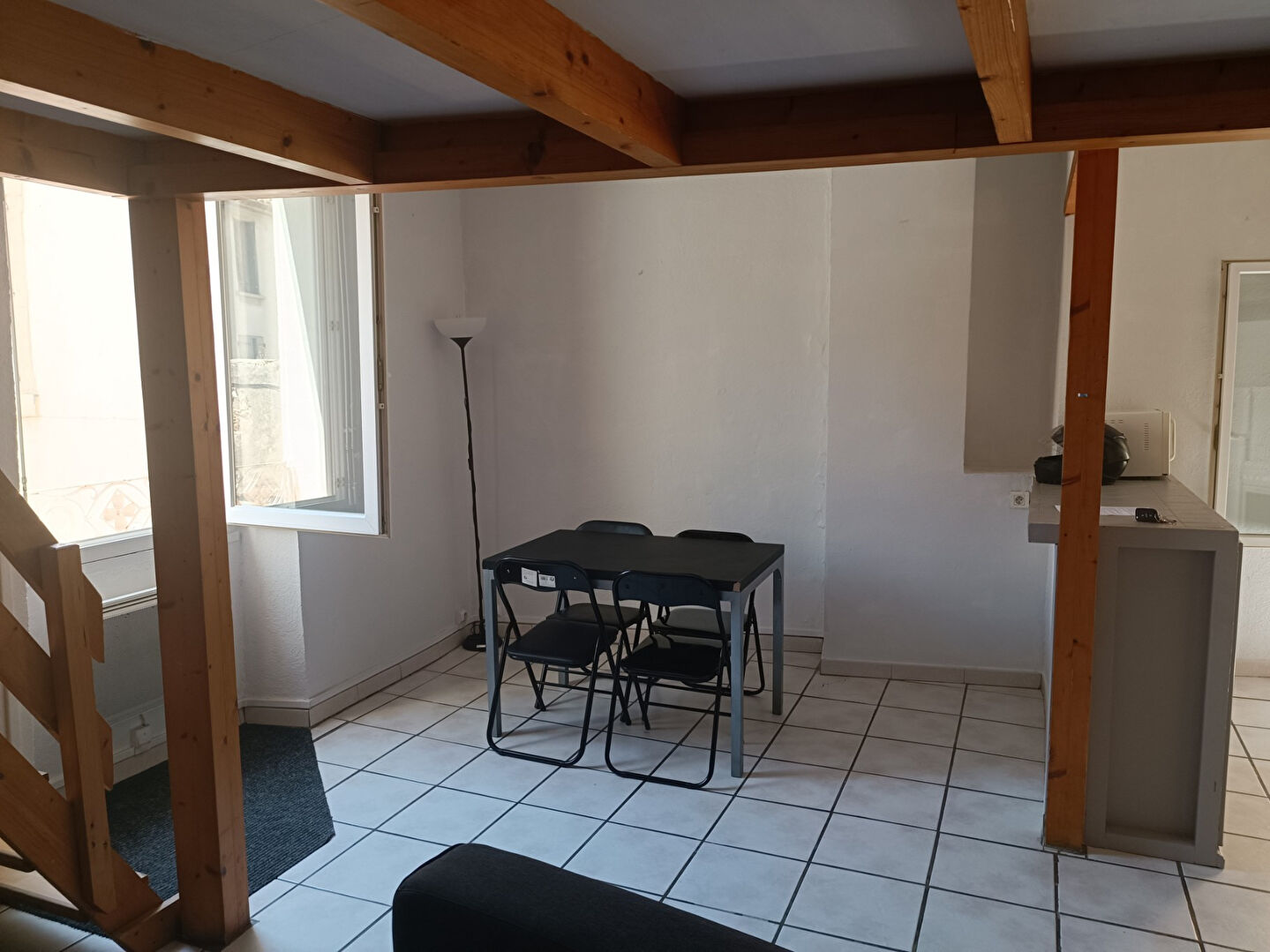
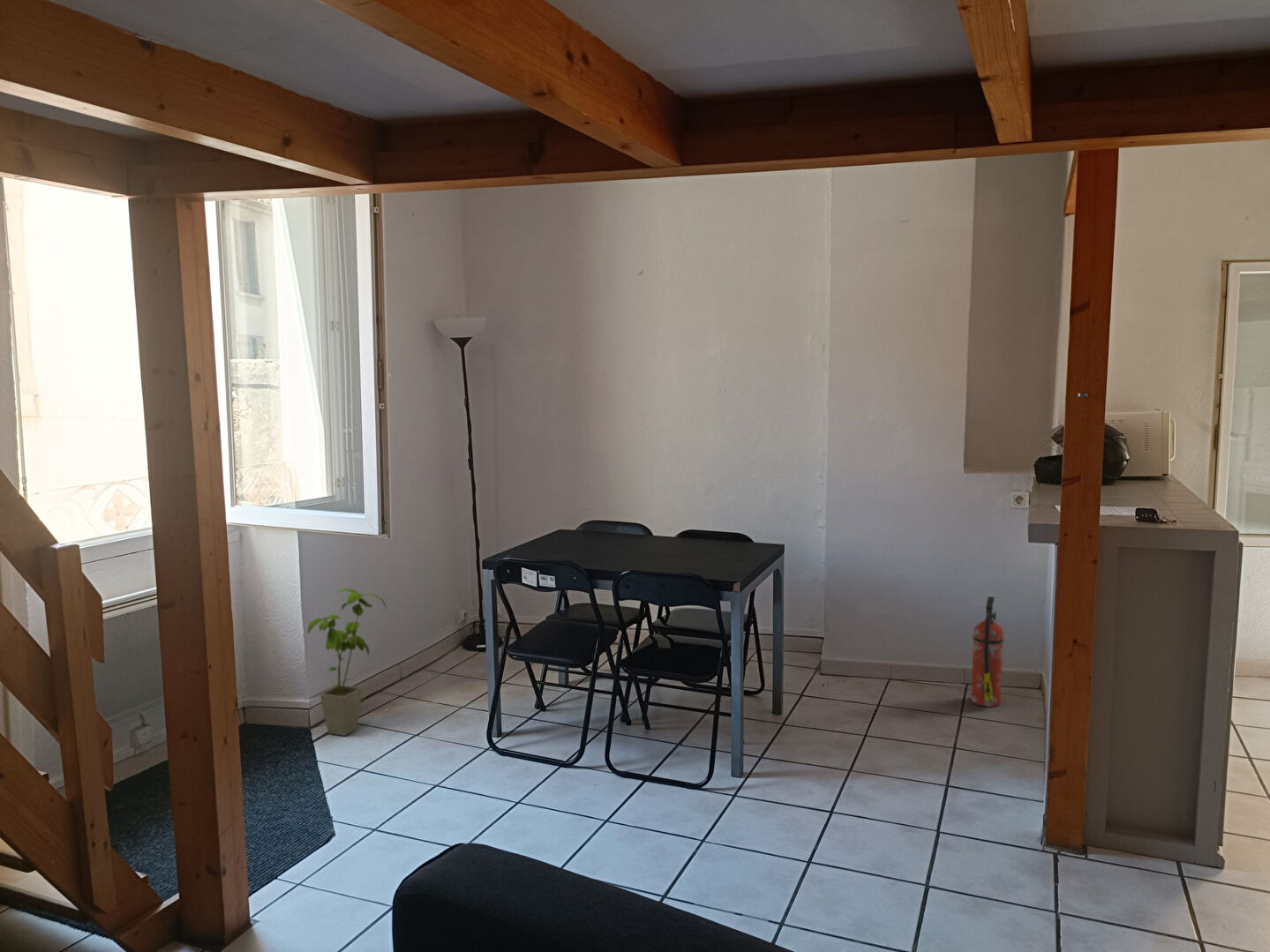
+ fire extinguisher [971,596,1004,708]
+ house plant [306,588,387,737]
